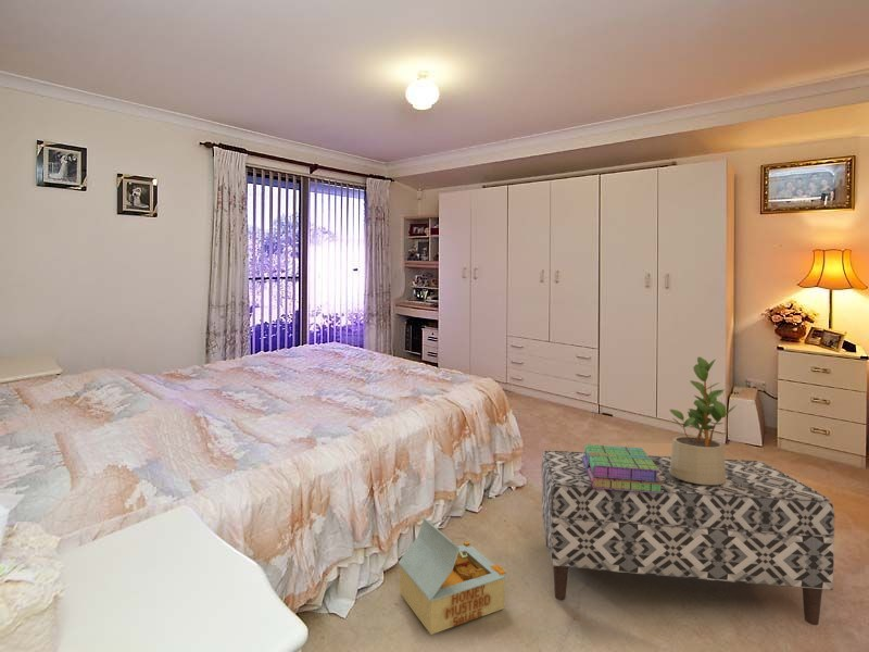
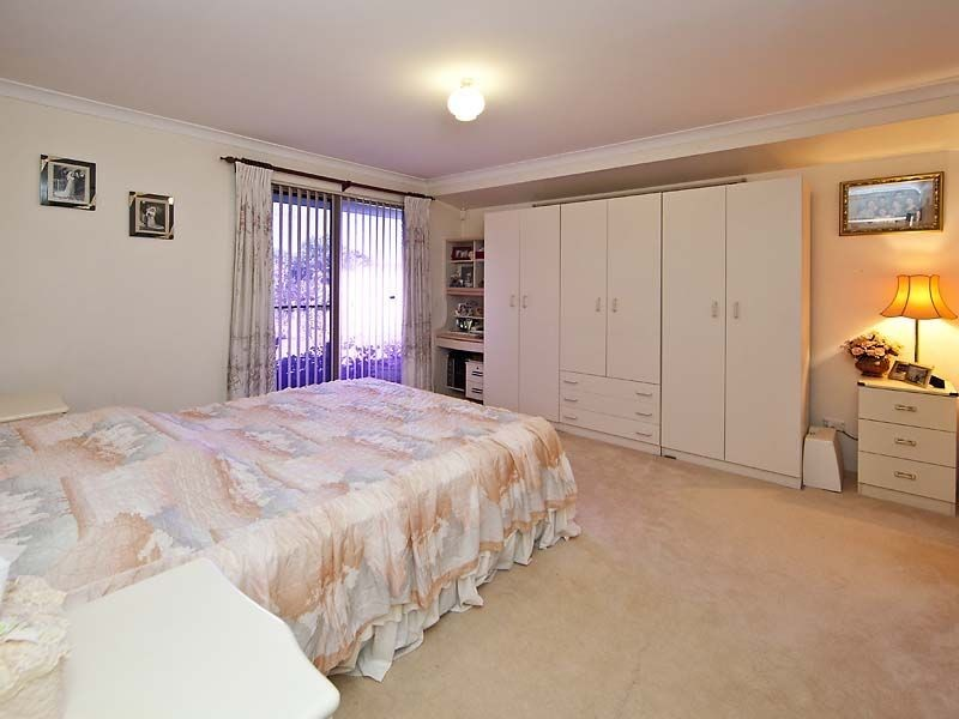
- bench [540,450,835,626]
- potted plant [669,356,739,485]
- cardboard box [398,512,507,636]
- stack of books [582,443,664,493]
